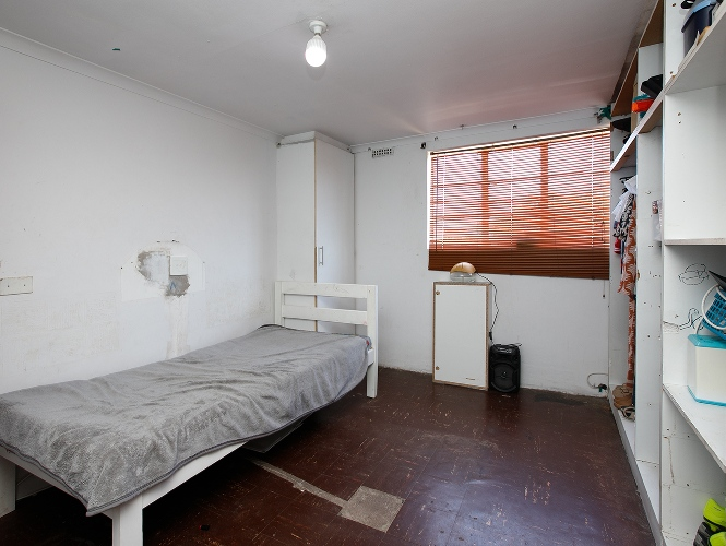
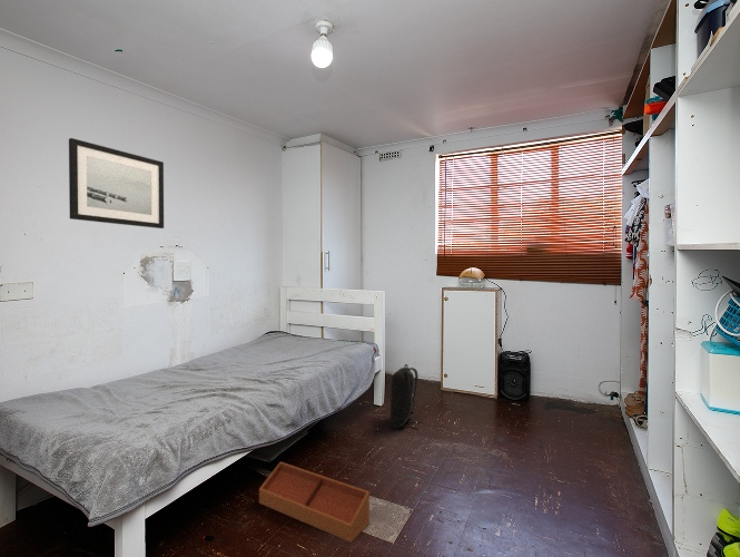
+ storage bin [258,461,371,544]
+ wall art [68,137,165,229]
+ backpack [389,363,424,430]
